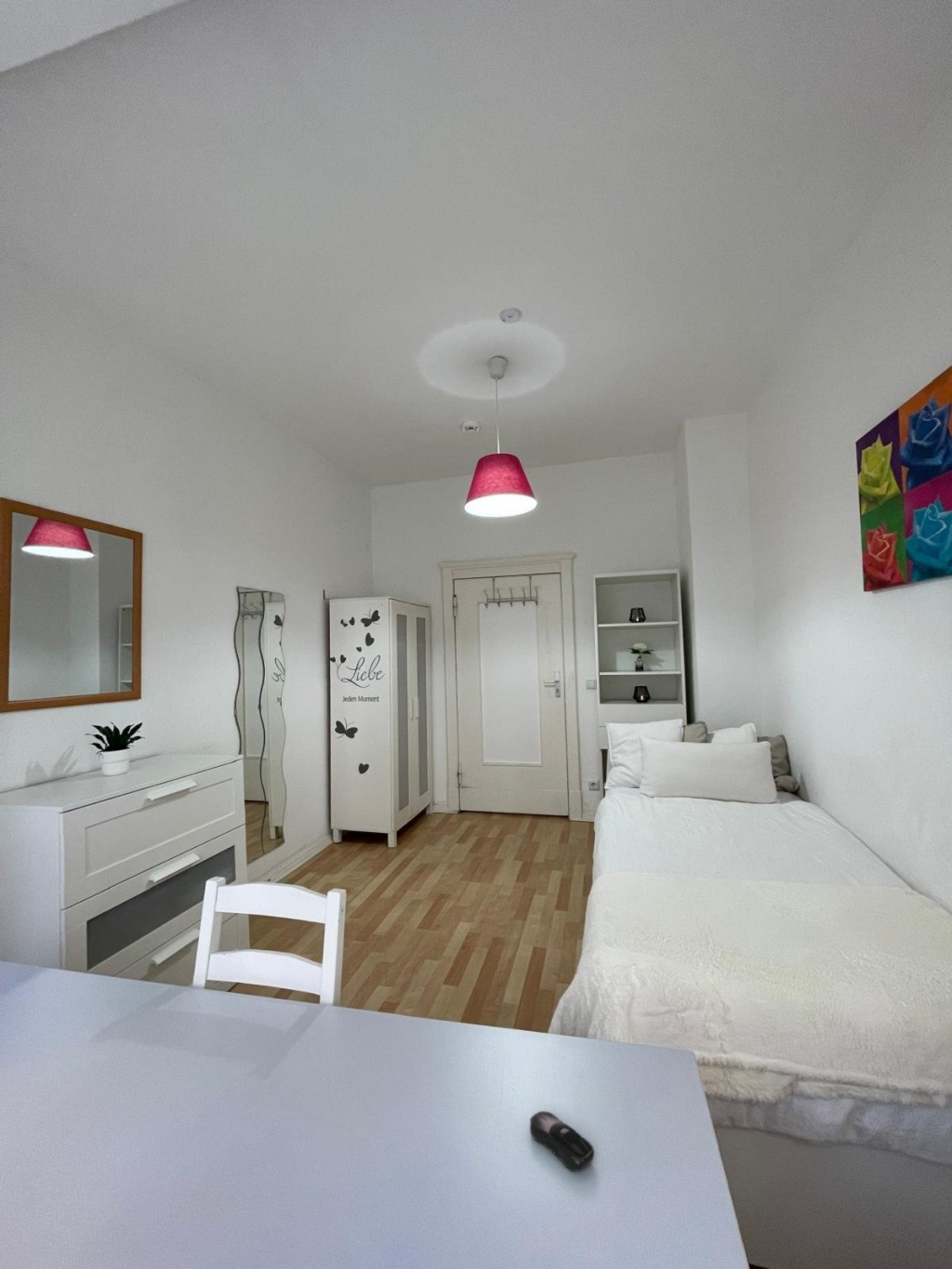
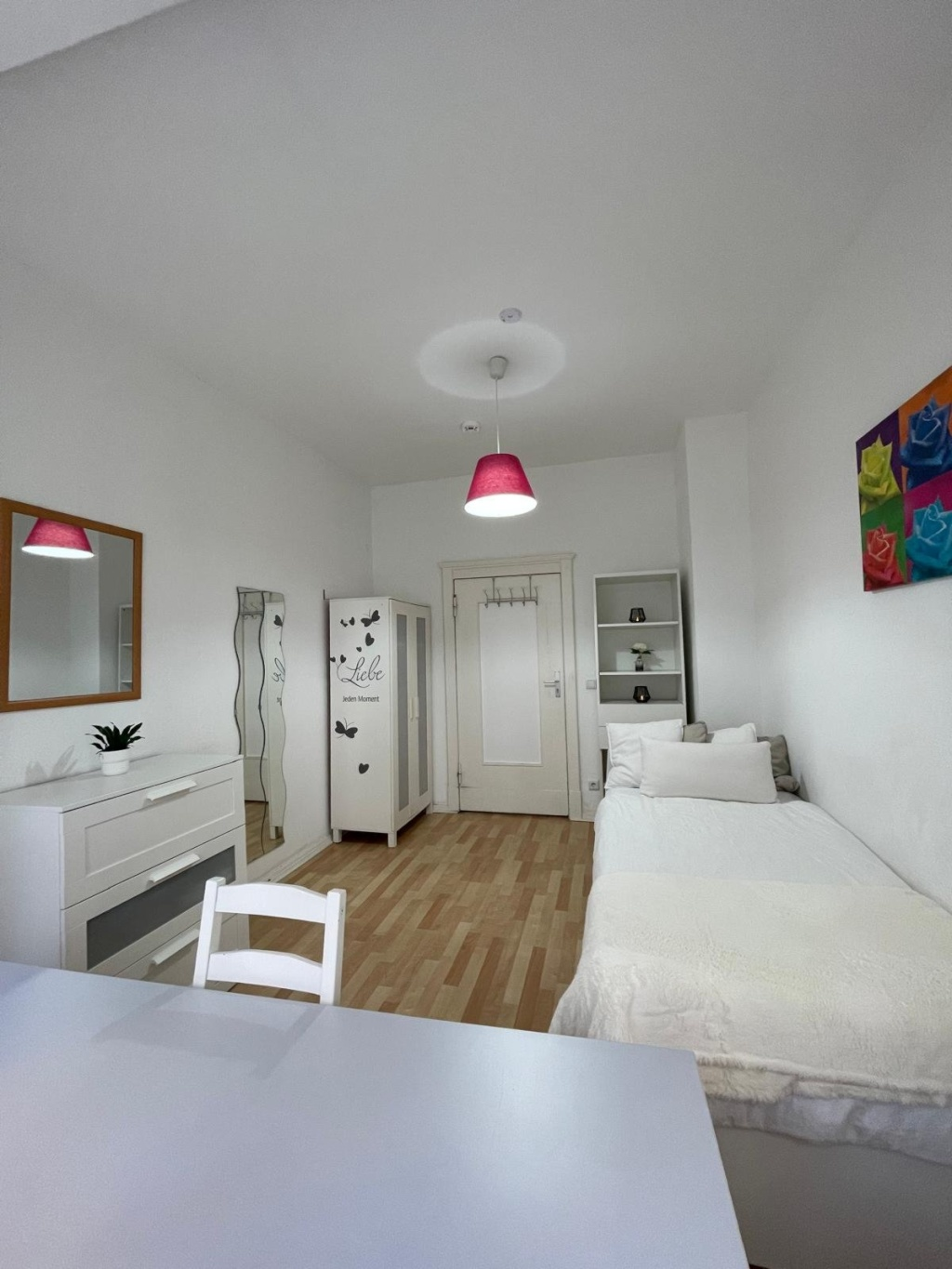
- computer mouse [529,1110,595,1172]
